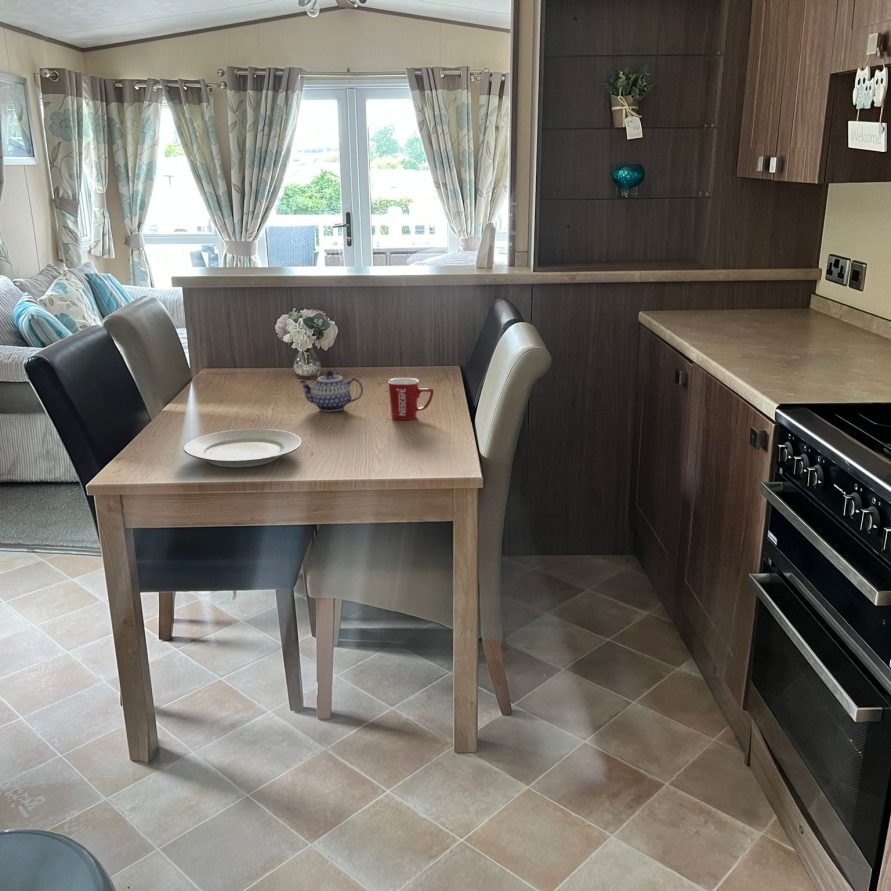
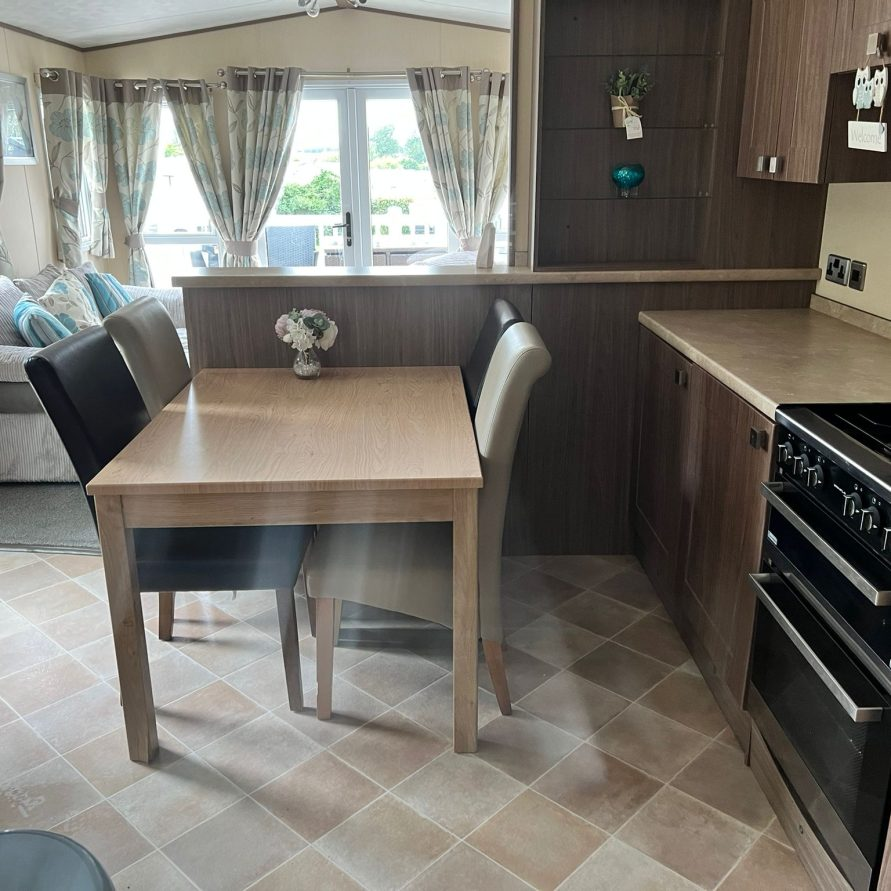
- teapot [298,369,364,412]
- plate [182,428,303,468]
- mug [387,377,435,421]
